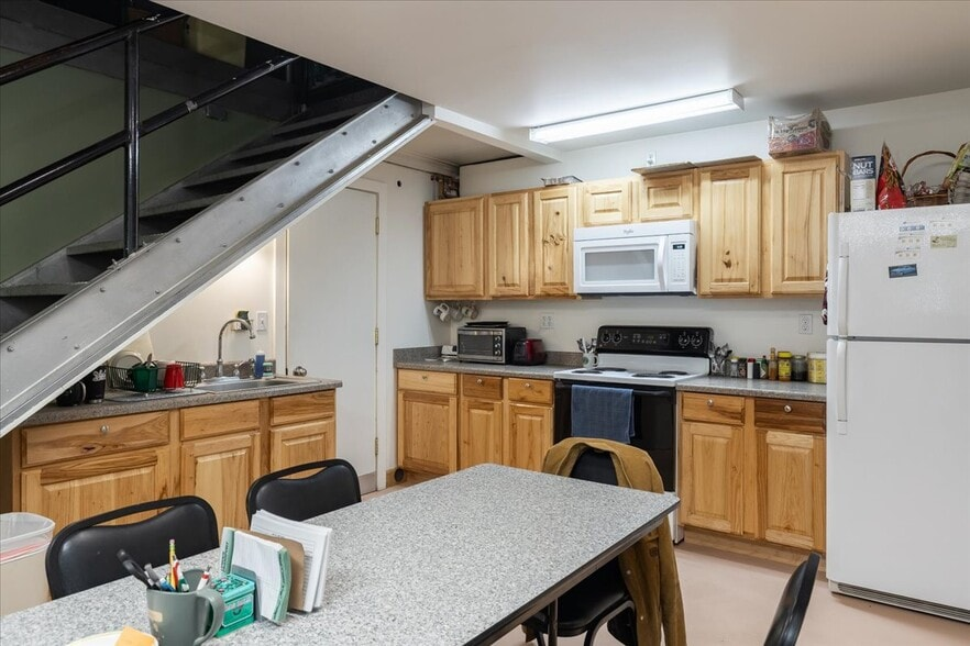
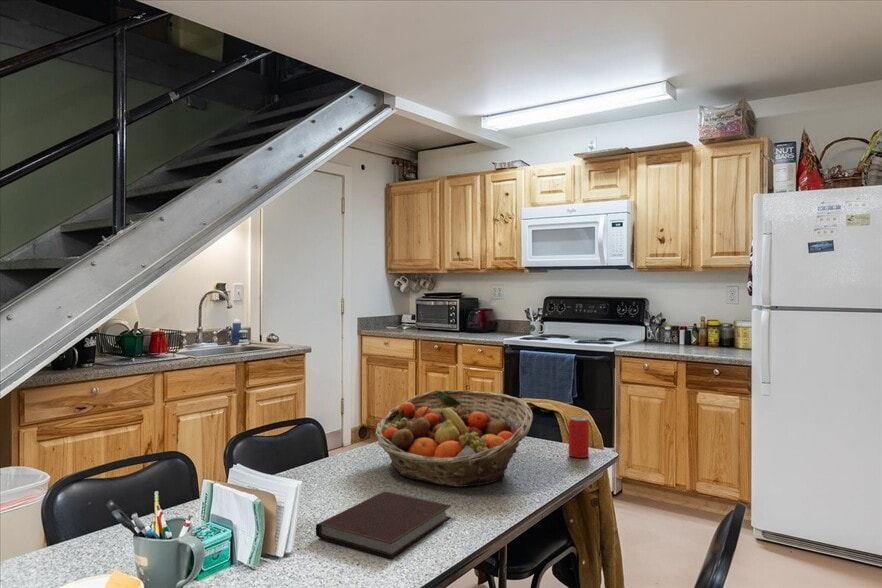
+ fruit basket [374,389,534,488]
+ beverage can [568,416,590,459]
+ notebook [315,491,452,559]
